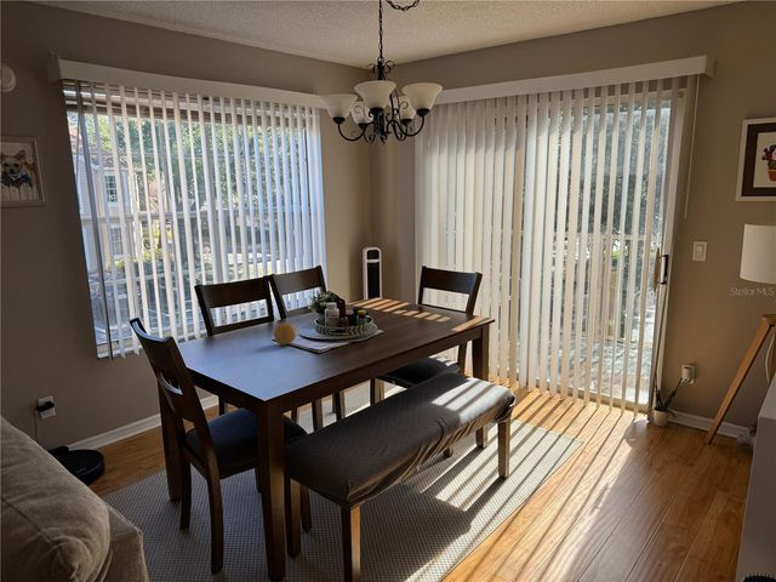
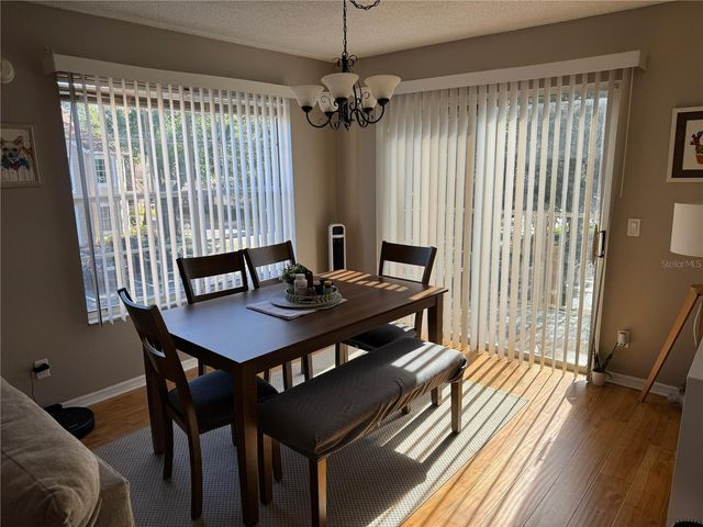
- fruit [273,323,297,346]
